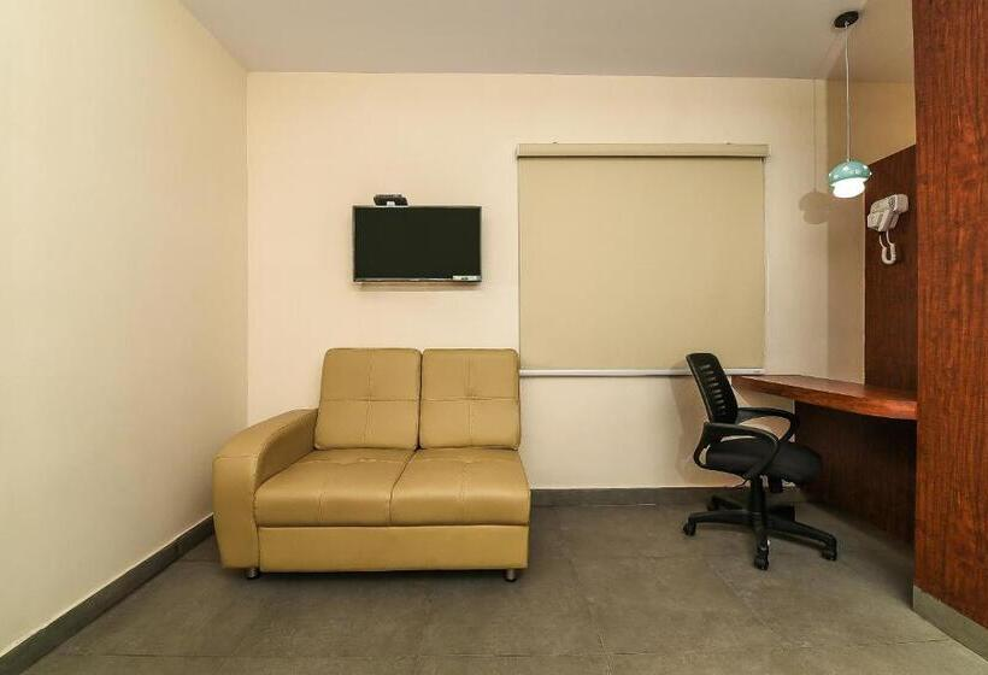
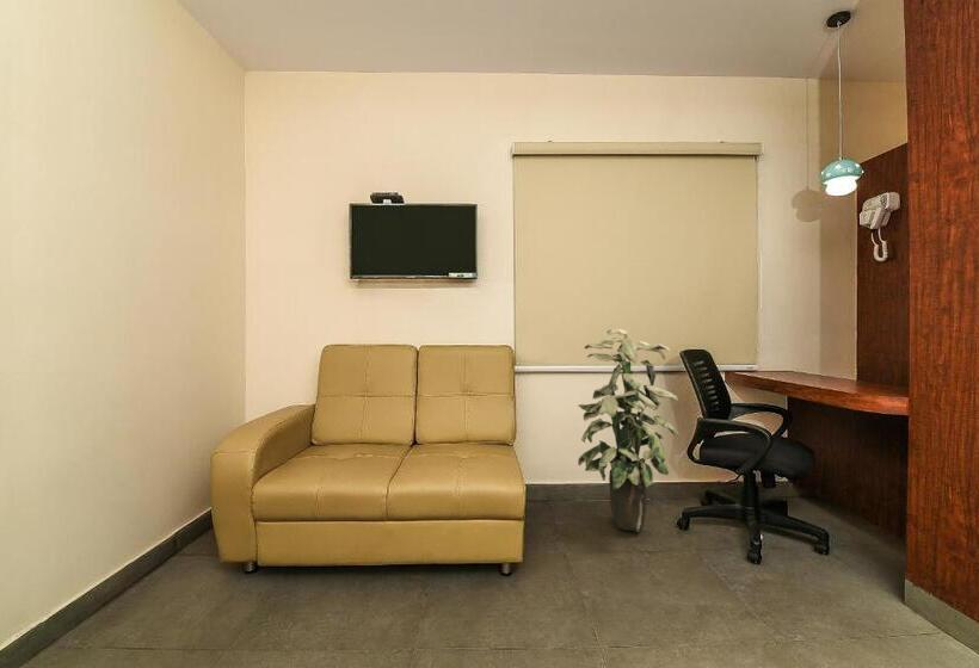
+ indoor plant [577,328,681,533]
